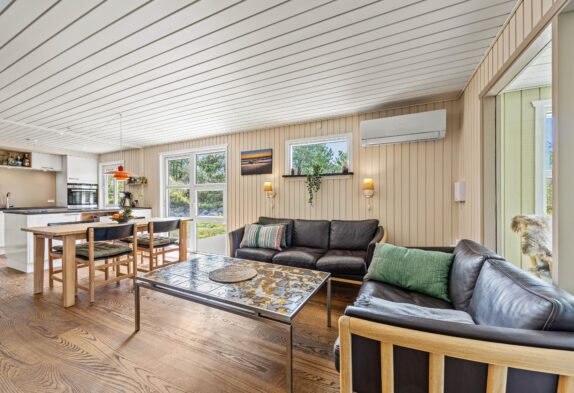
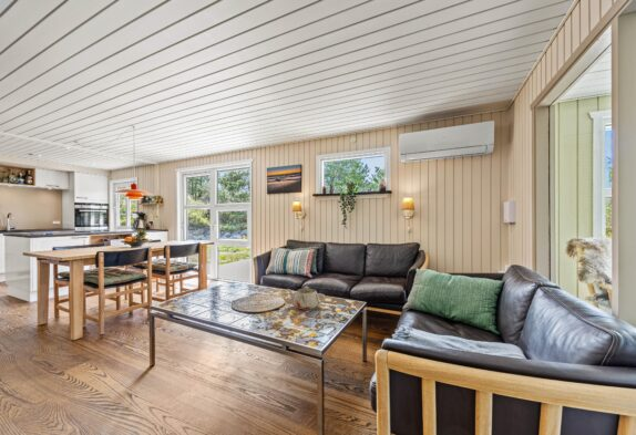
+ teapot [286,286,326,311]
